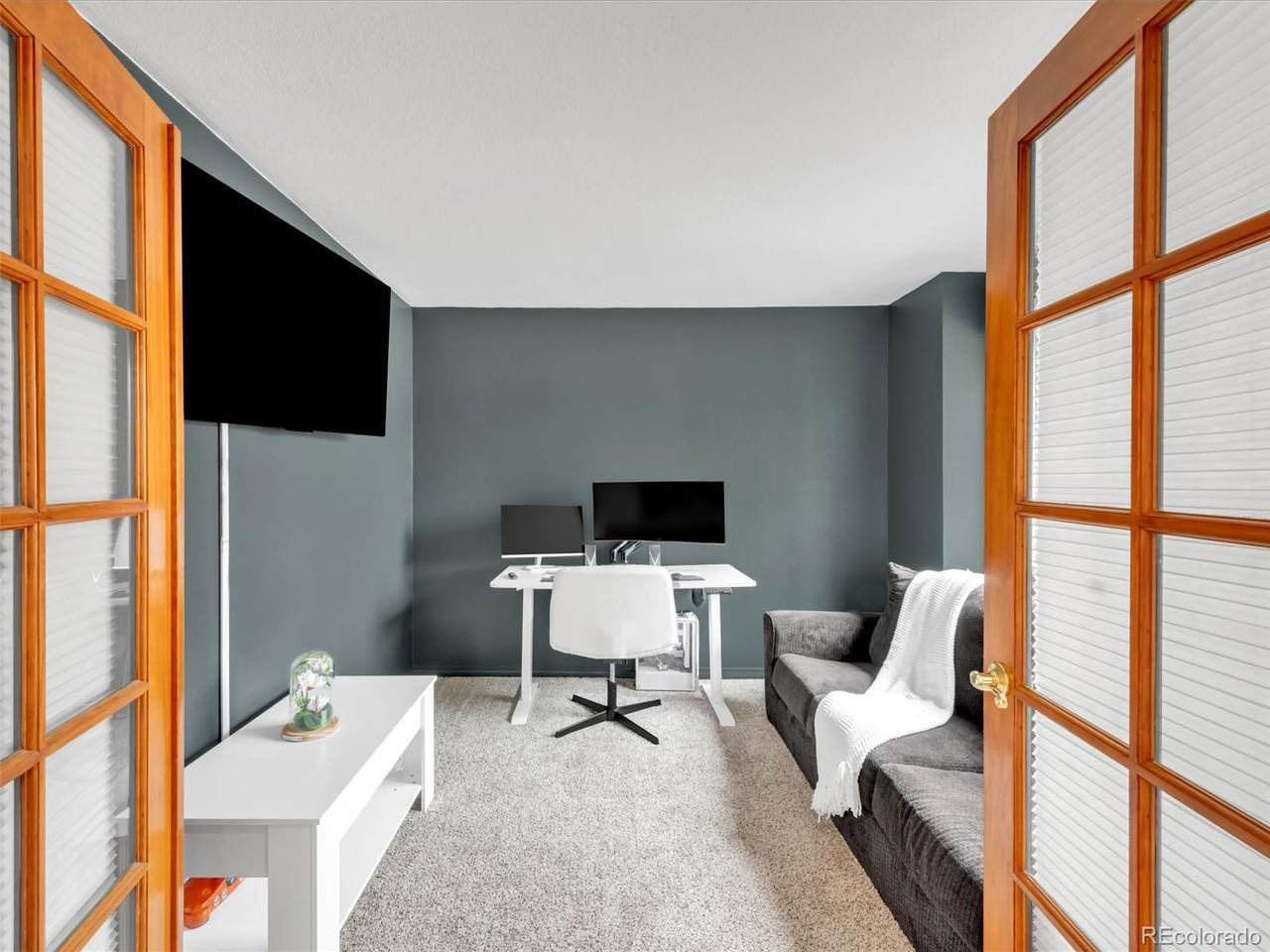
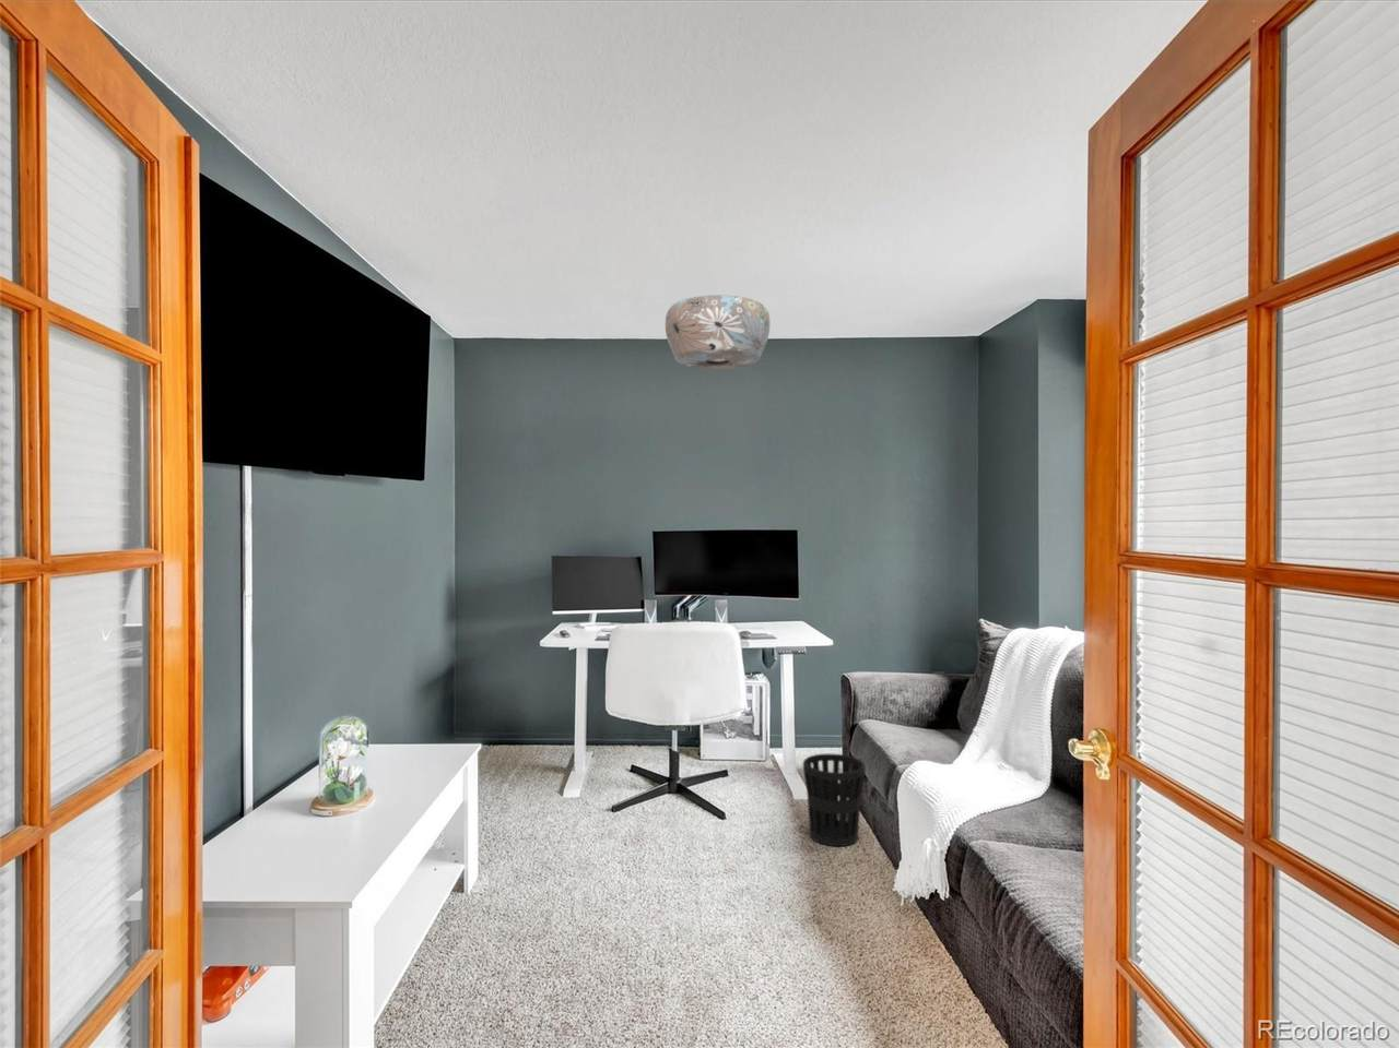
+ ceiling light [664,294,770,370]
+ wastebasket [802,752,867,848]
